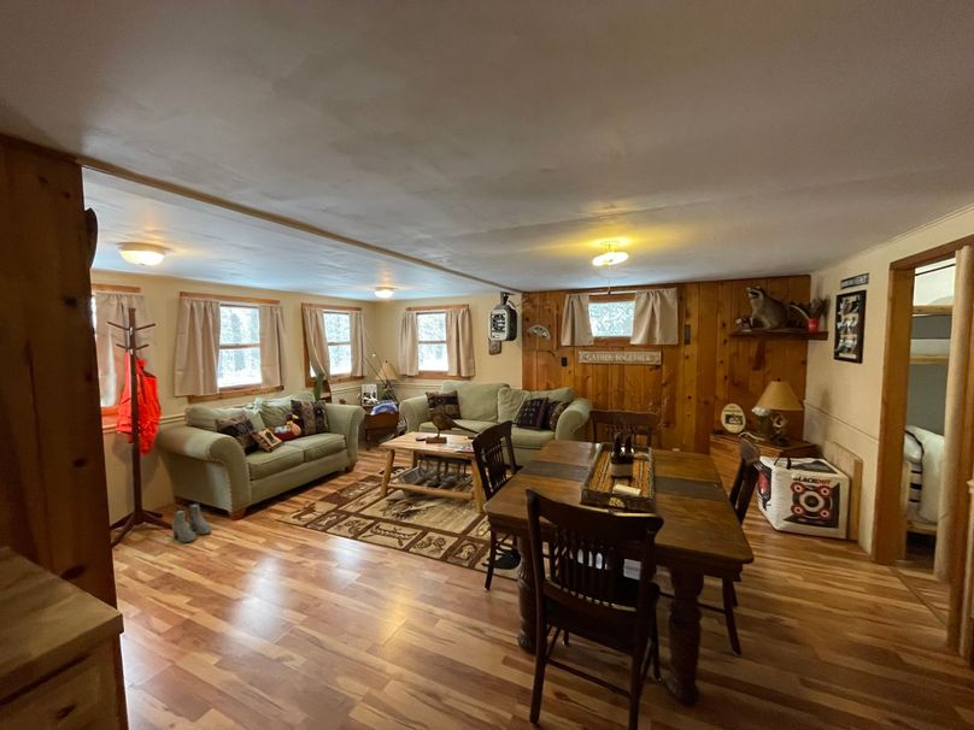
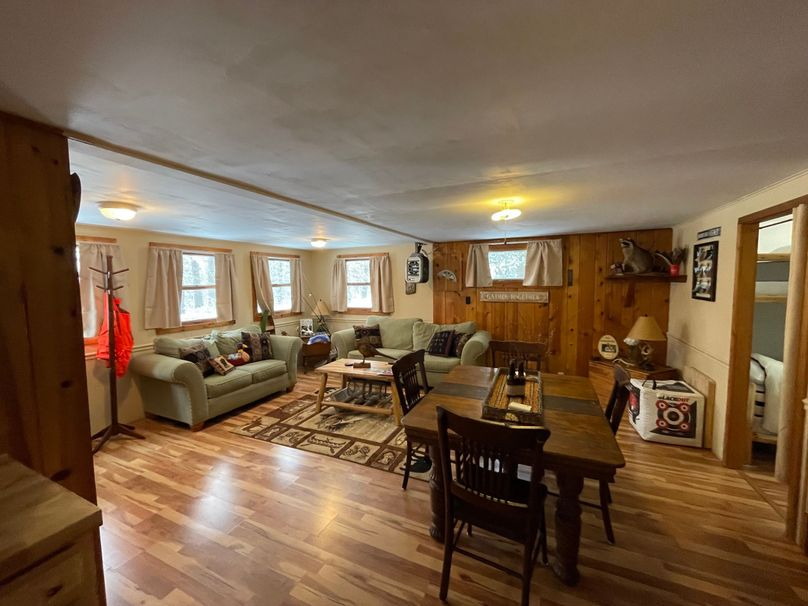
- boots [171,502,212,543]
